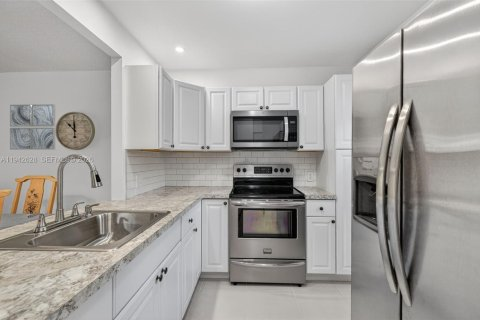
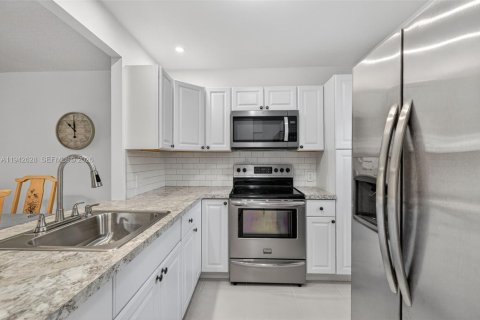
- wall art [9,103,56,151]
